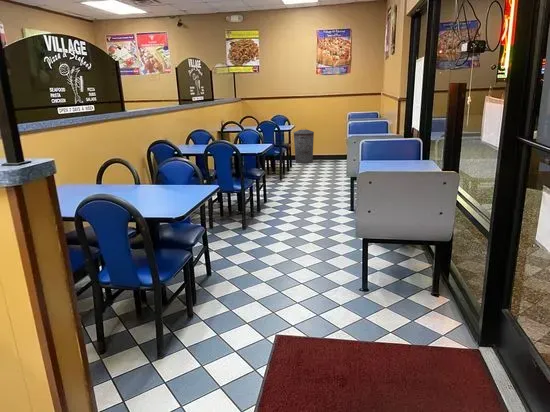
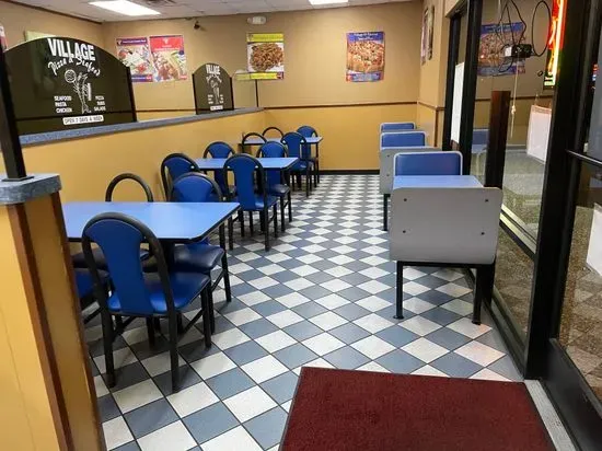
- trash can [293,127,315,165]
